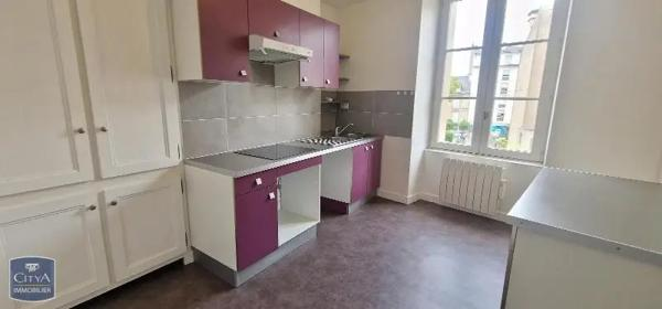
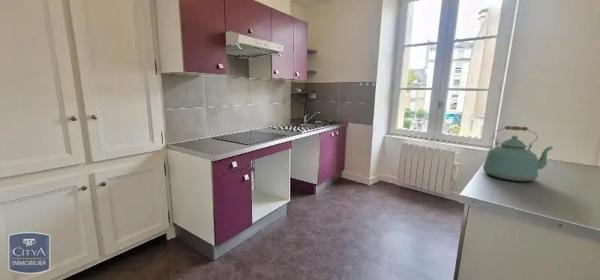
+ kettle [482,125,554,182]
